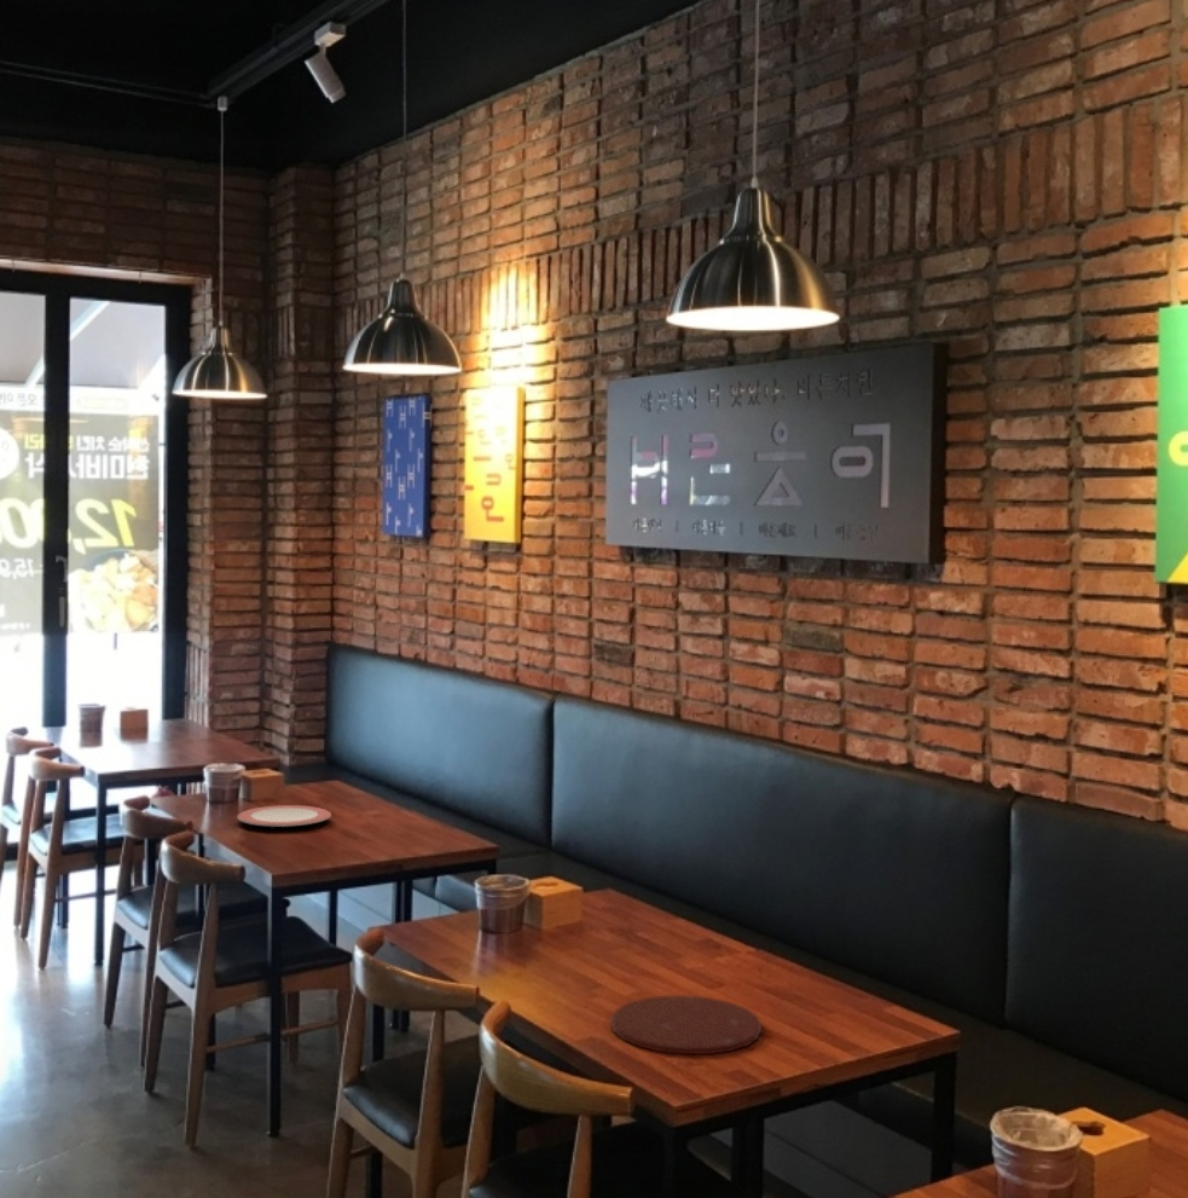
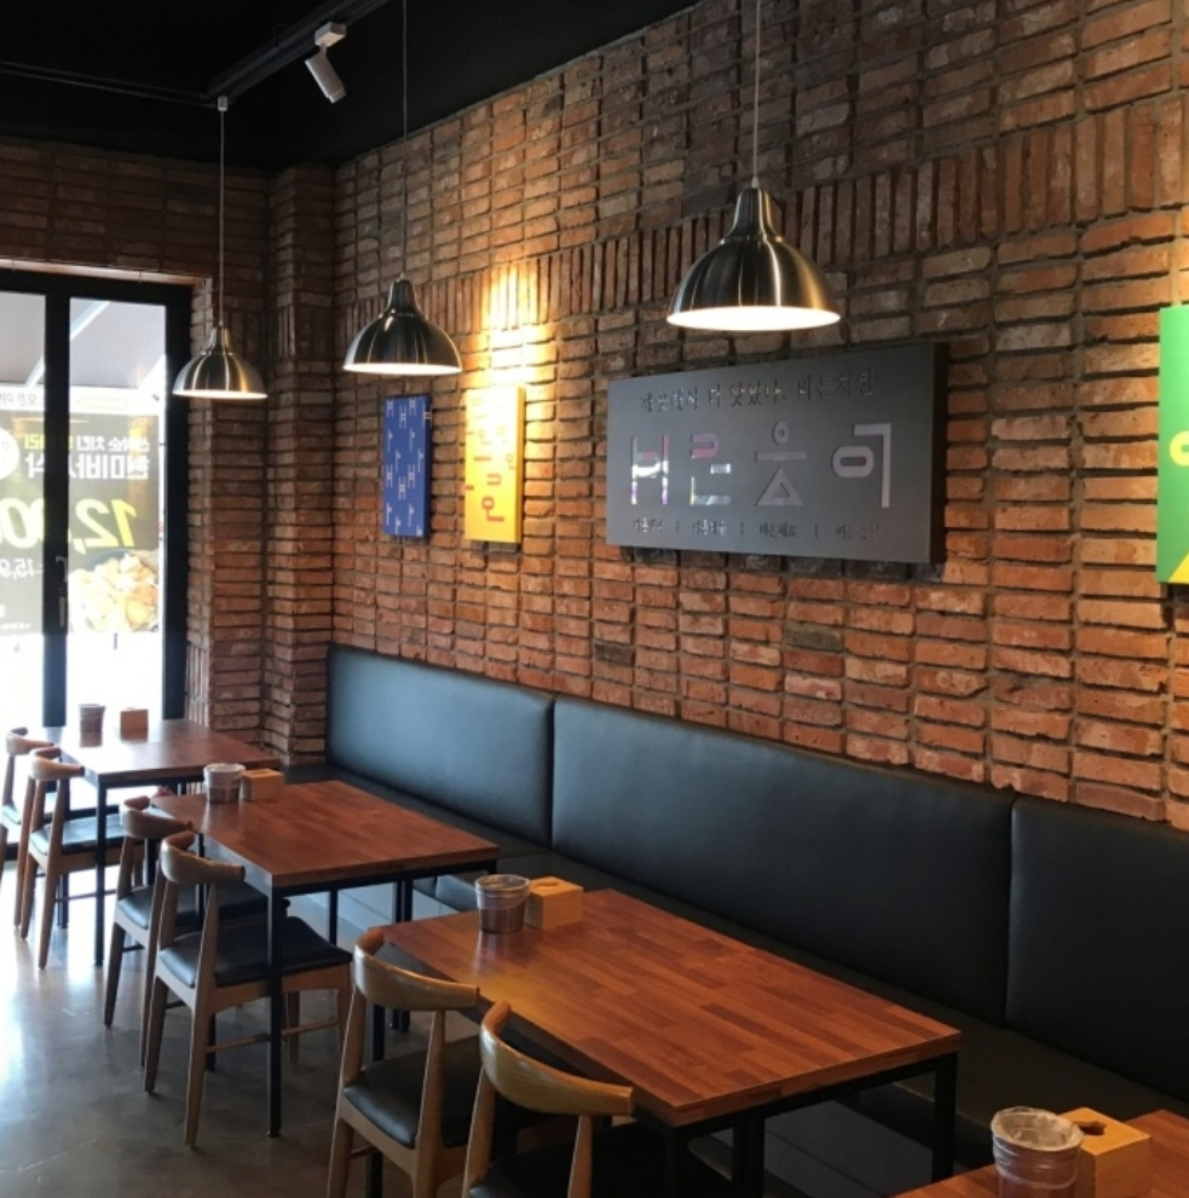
- plate [610,995,763,1055]
- plate [237,804,332,828]
